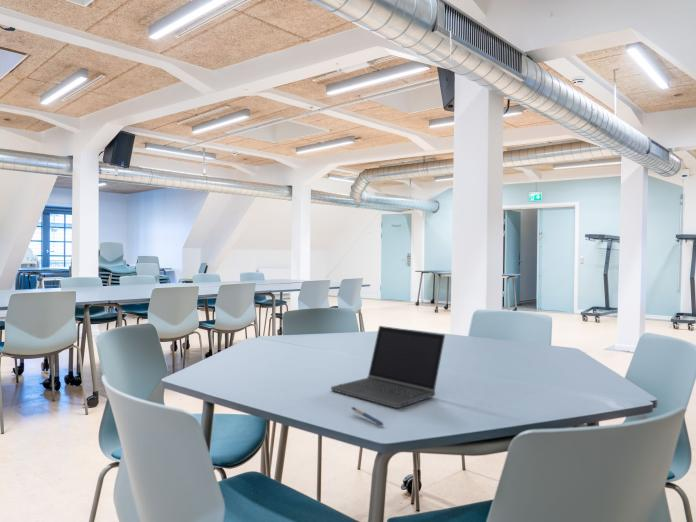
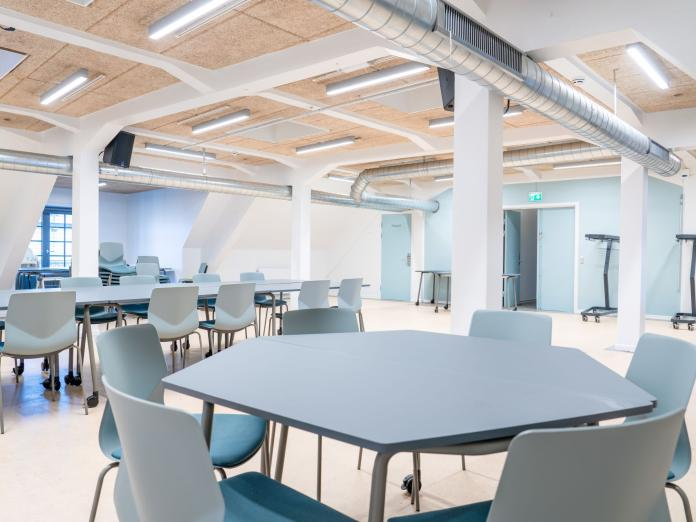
- laptop computer [330,325,446,409]
- pen [350,406,385,426]
